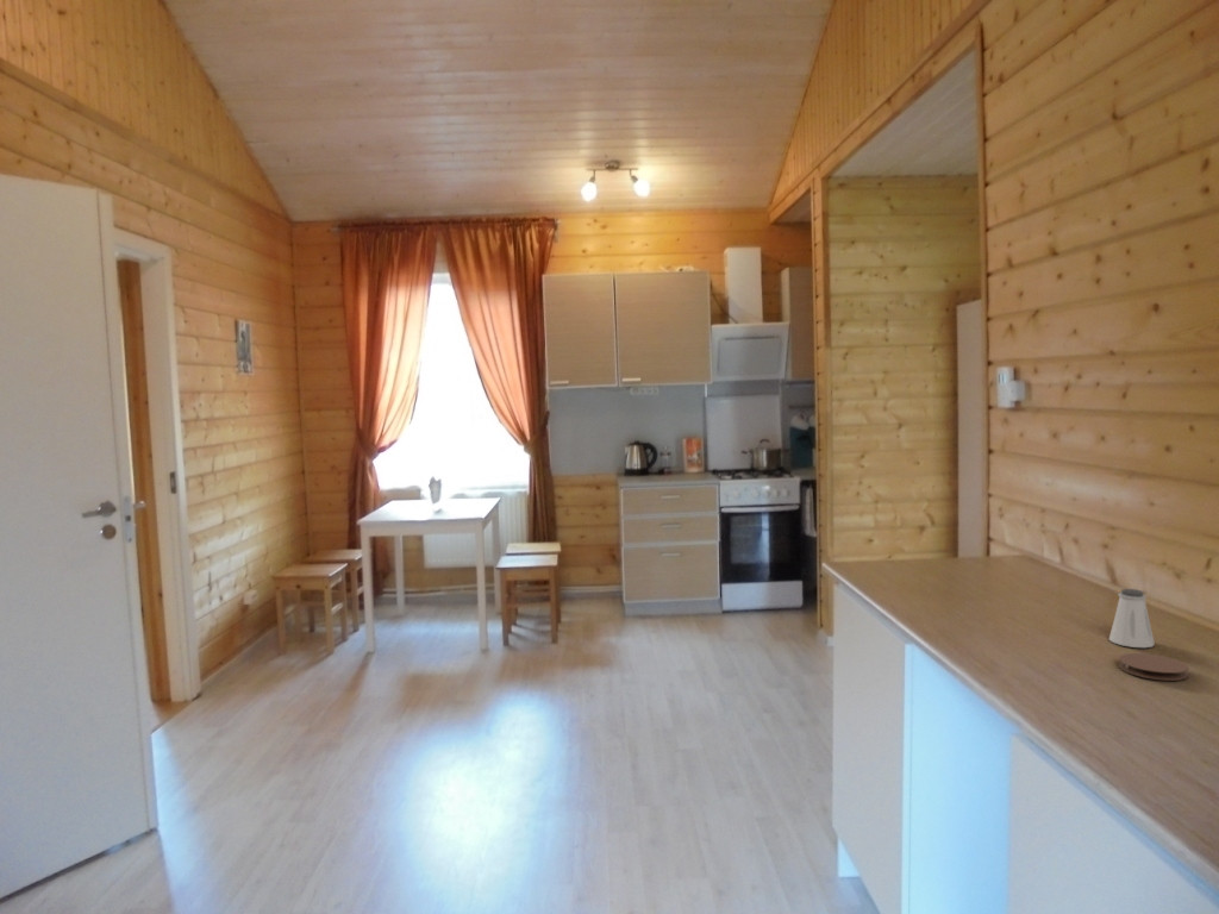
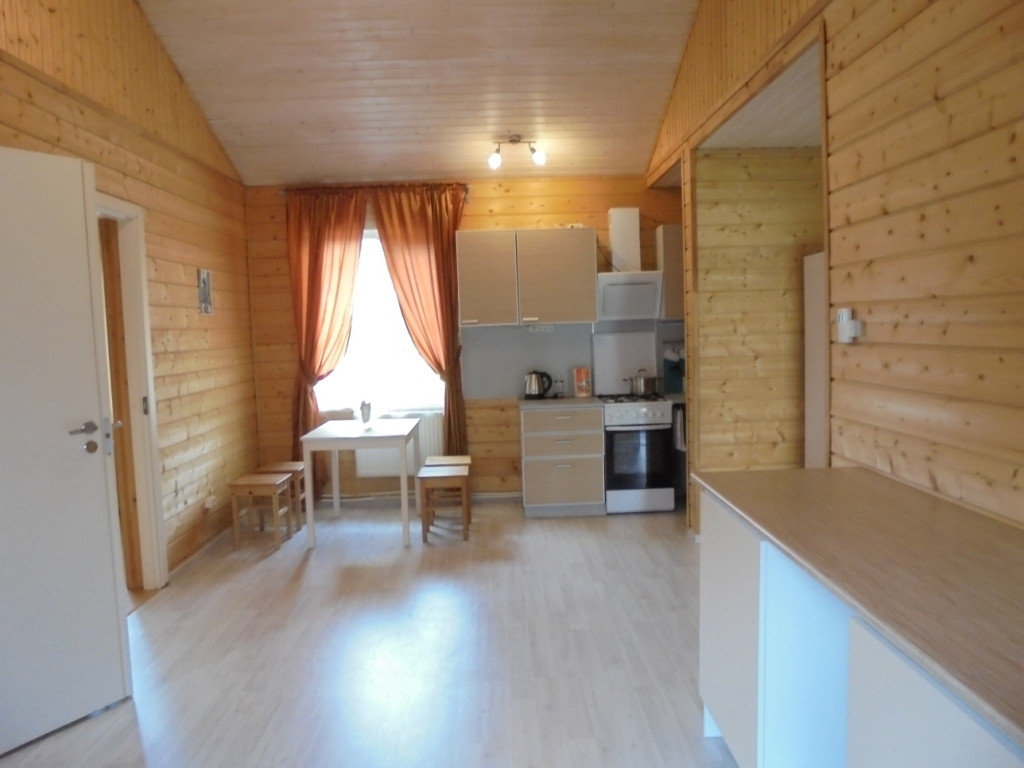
- saltshaker [1108,588,1156,649]
- coaster [1118,652,1189,682]
